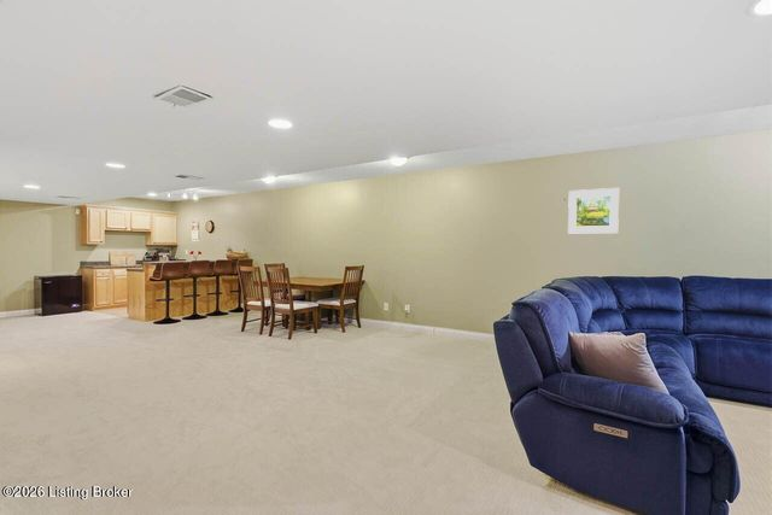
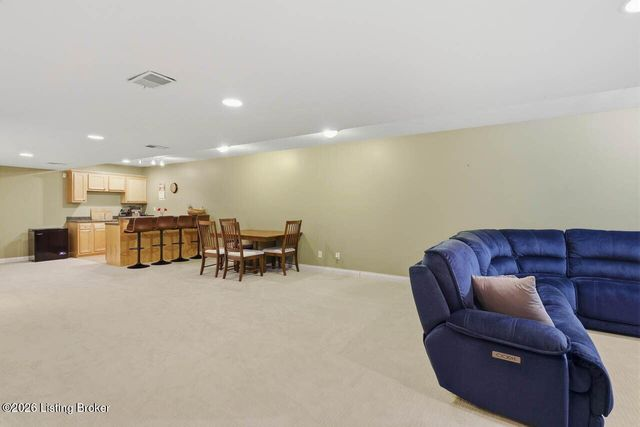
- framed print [567,187,620,234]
